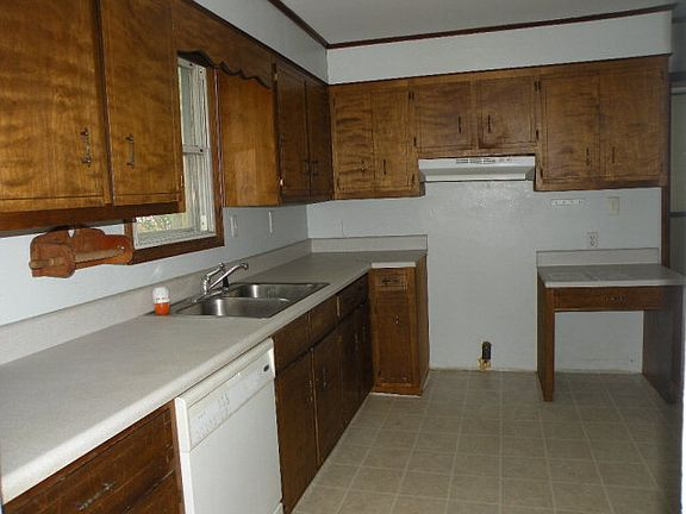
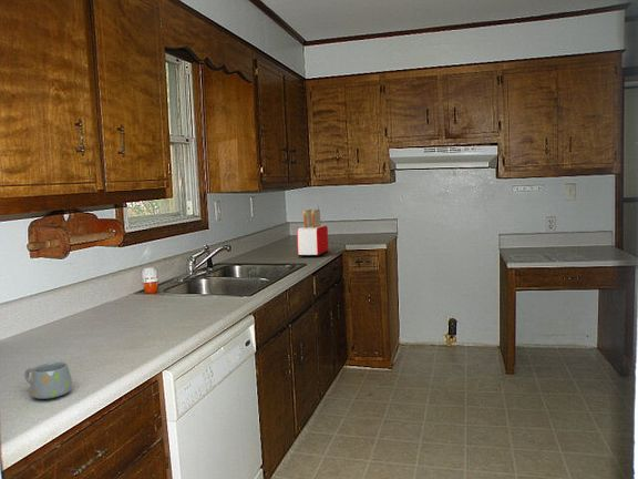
+ toaster [296,208,329,258]
+ mug [23,361,73,400]
